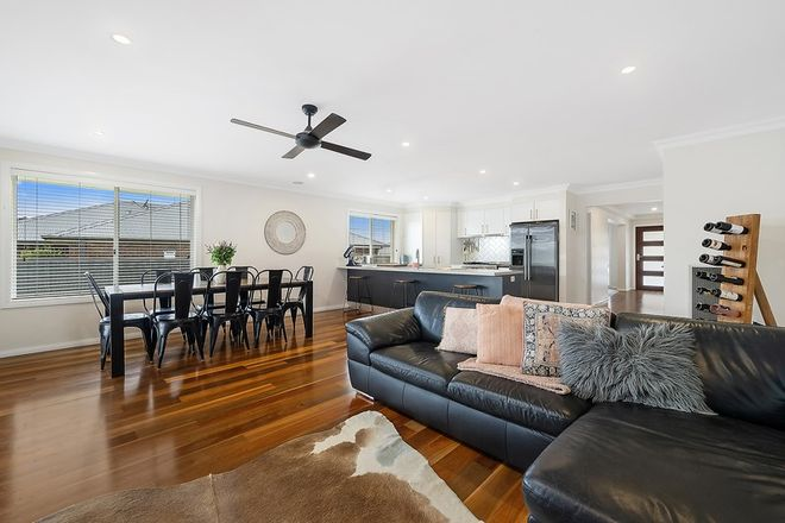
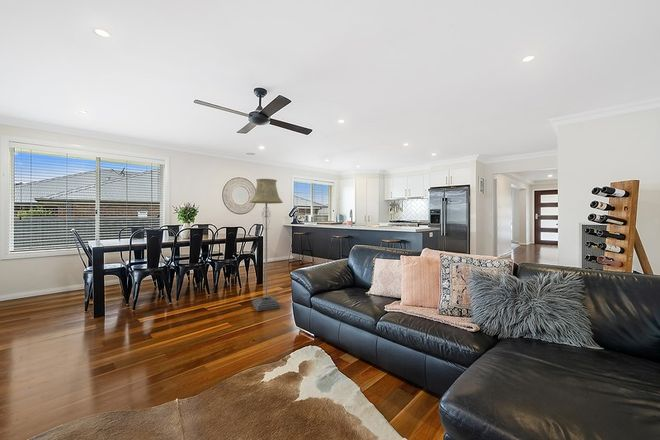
+ floor lamp [249,178,284,312]
